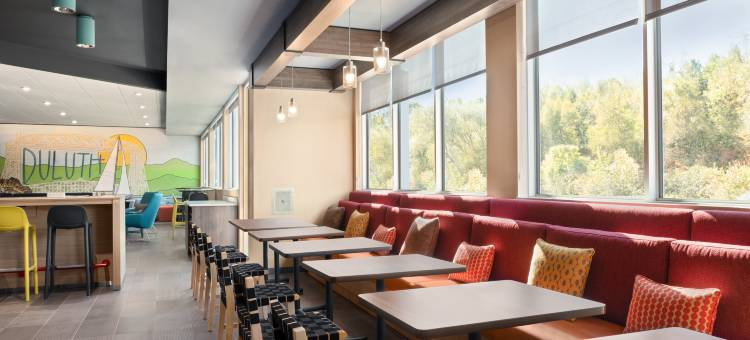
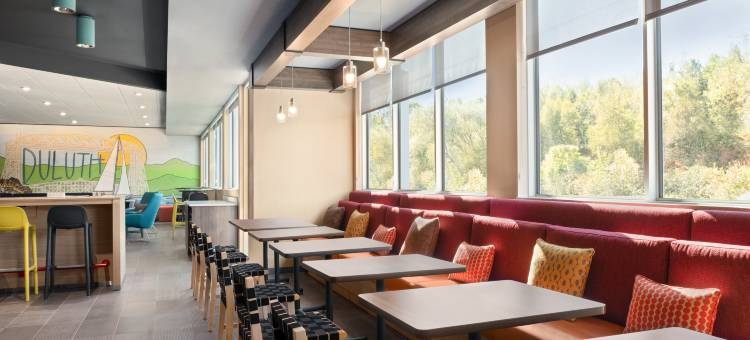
- wall art [271,187,295,216]
